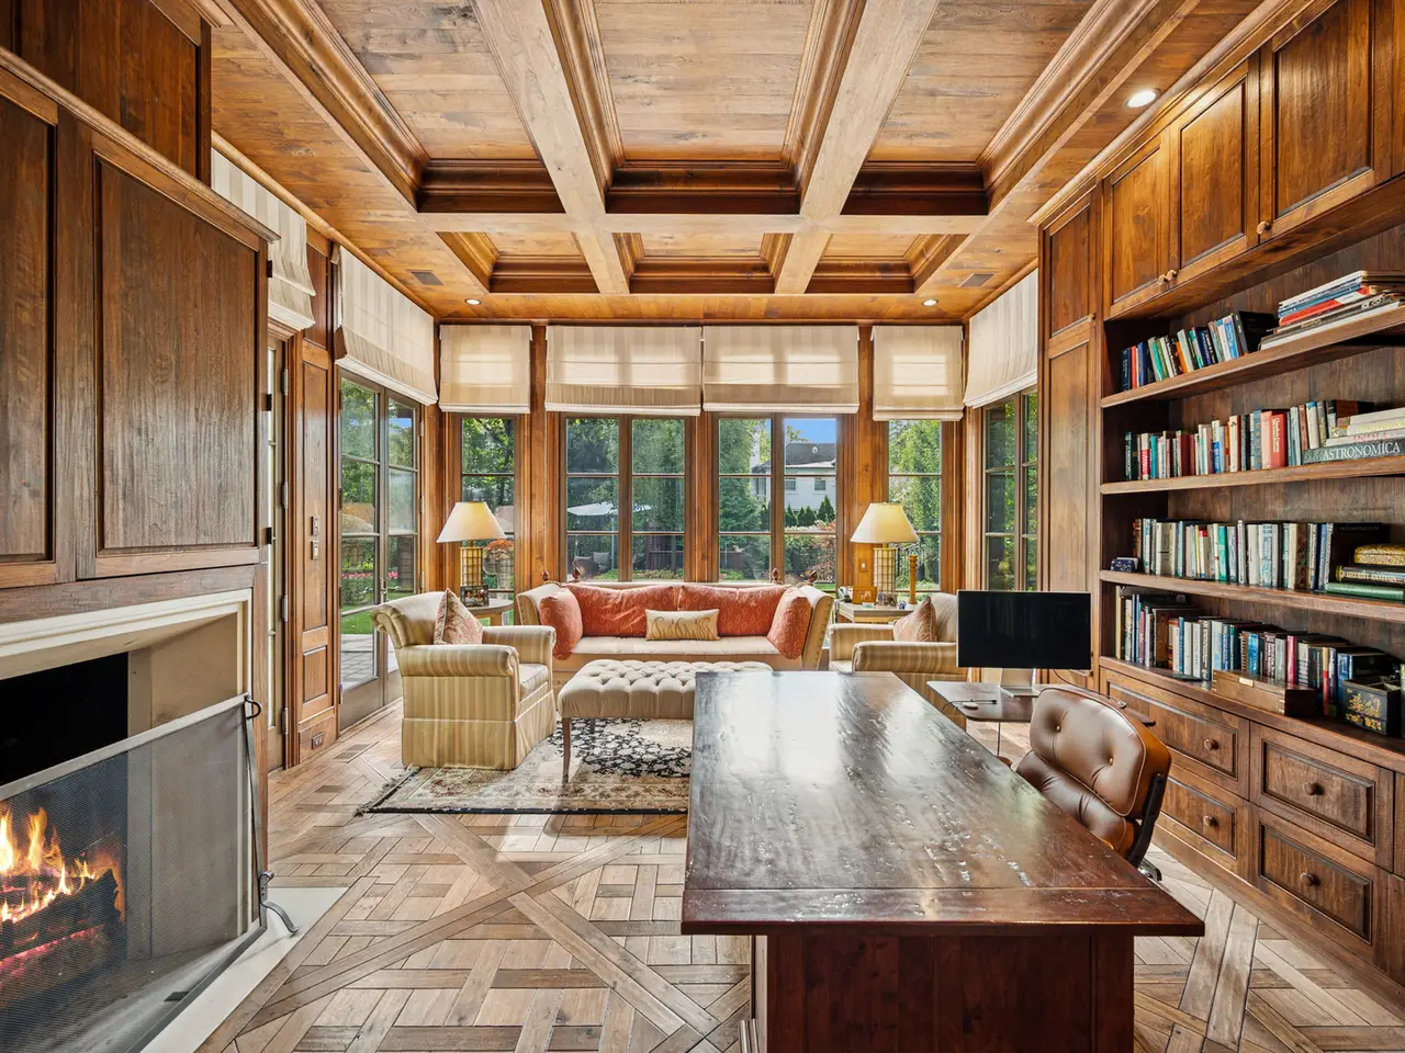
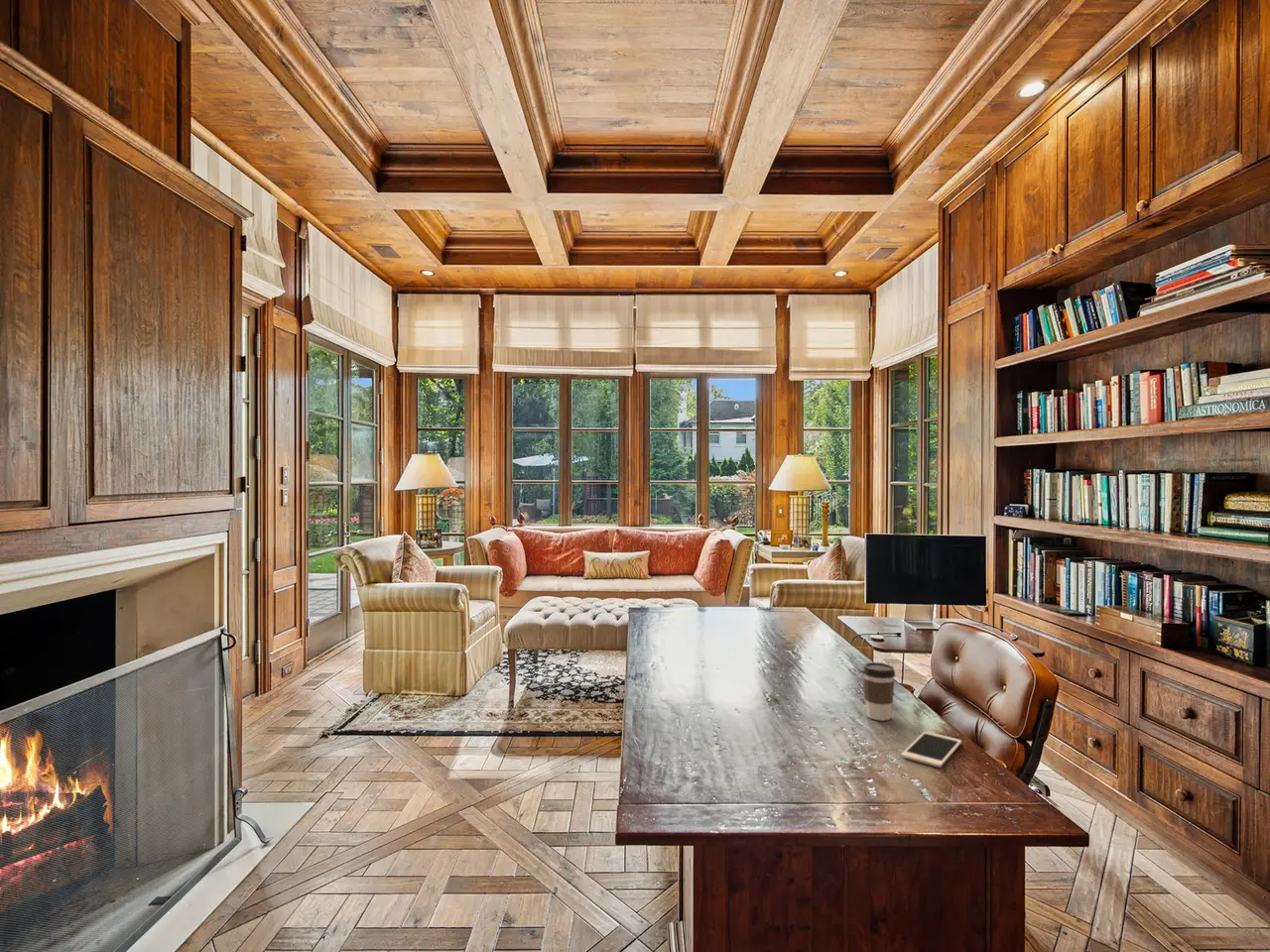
+ coffee cup [861,661,896,722]
+ cell phone [900,731,962,769]
